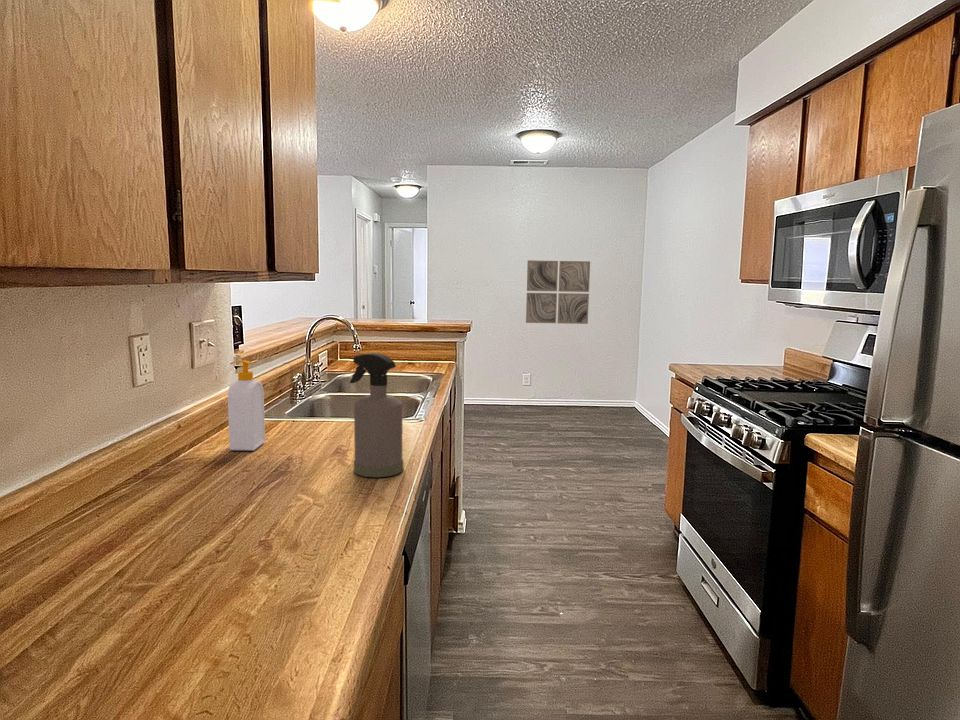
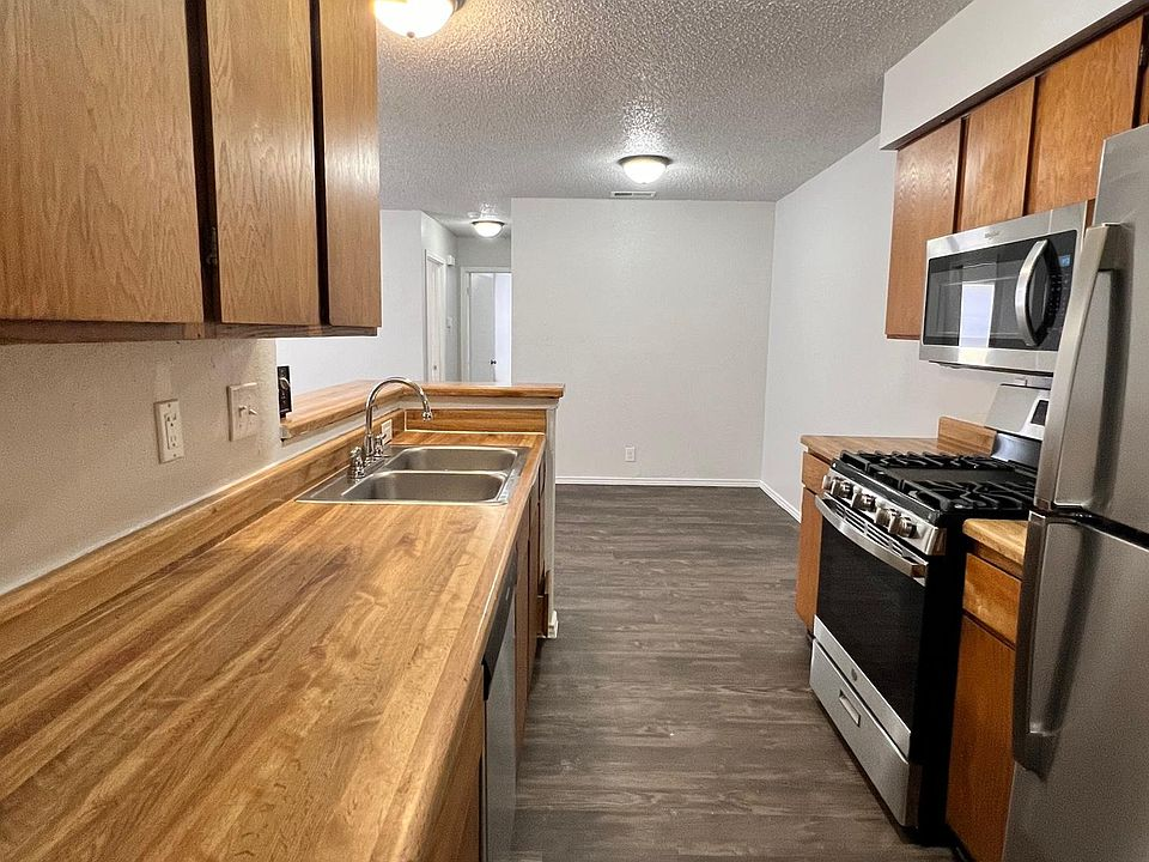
- wall art [525,259,591,325]
- spray bottle [348,352,404,478]
- soap bottle [227,359,266,451]
